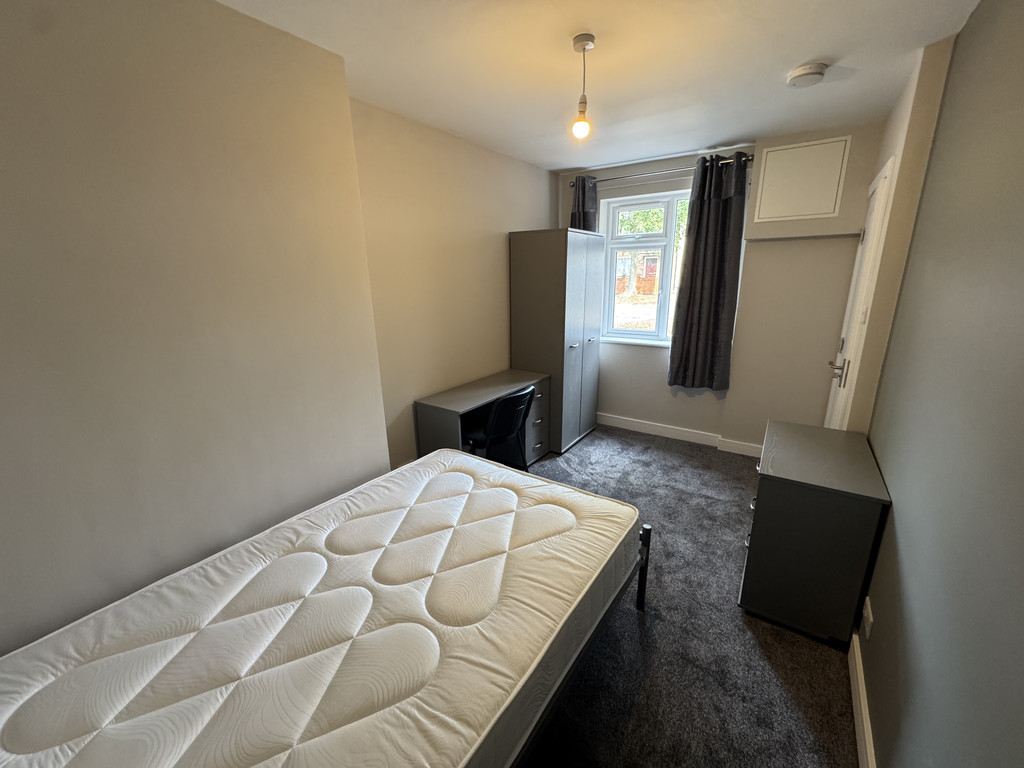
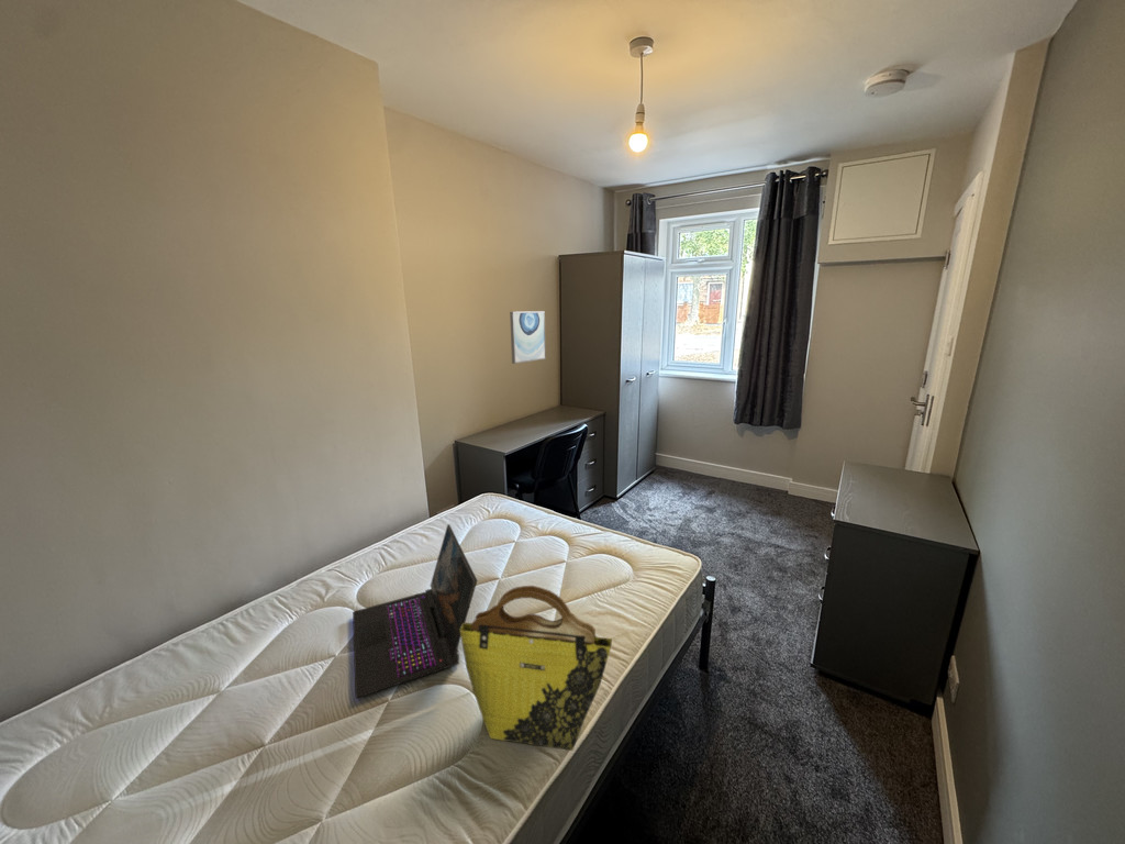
+ wall art [509,310,547,365]
+ laptop [352,523,479,700]
+ tote bag [459,585,613,752]
